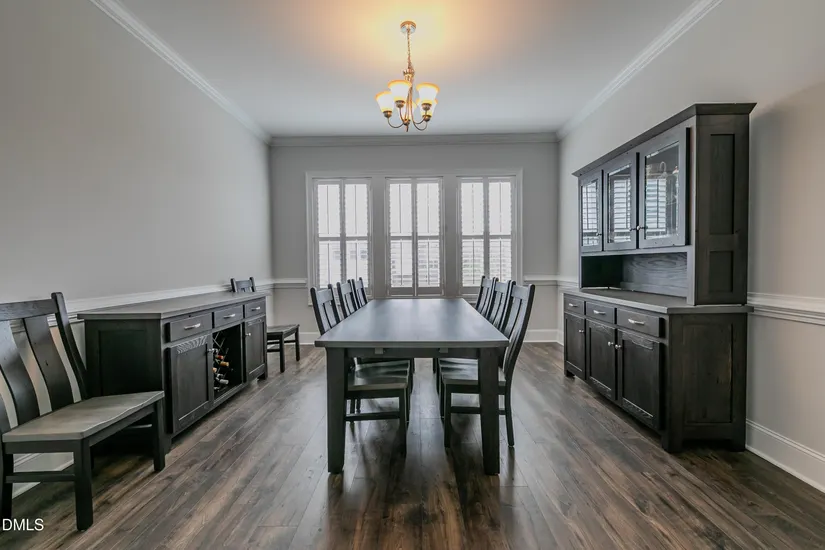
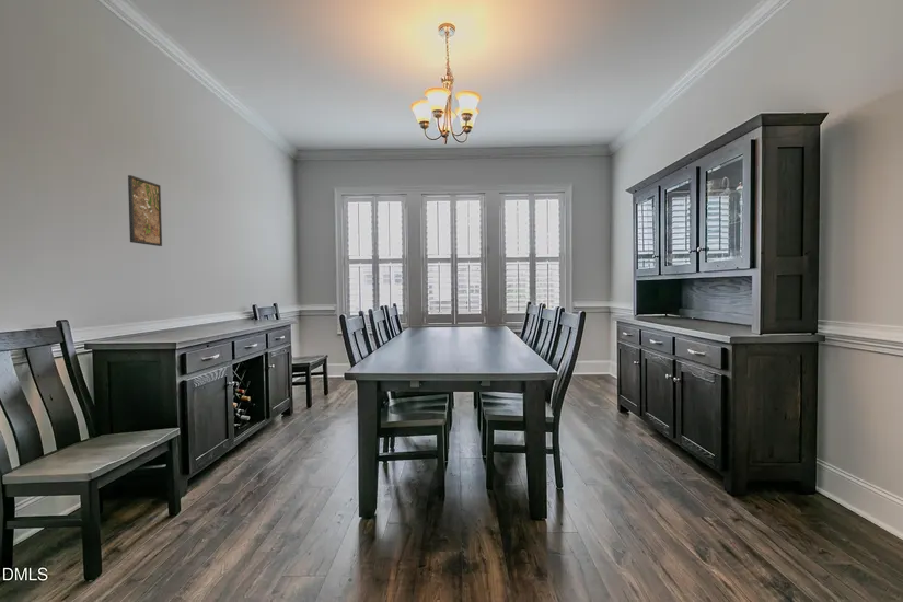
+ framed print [127,174,163,247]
